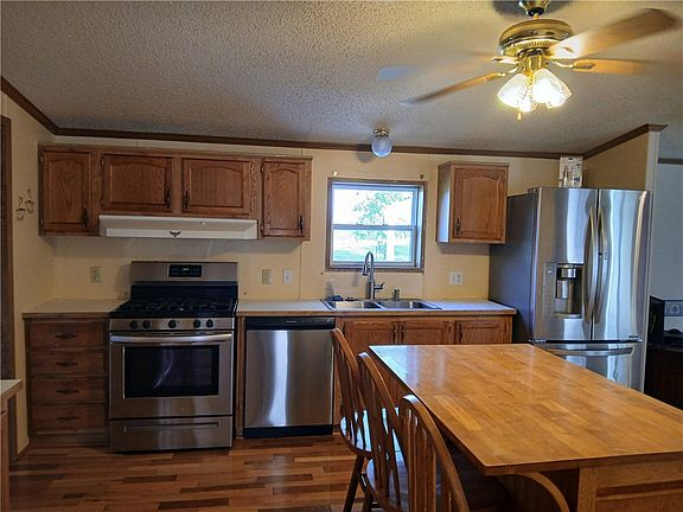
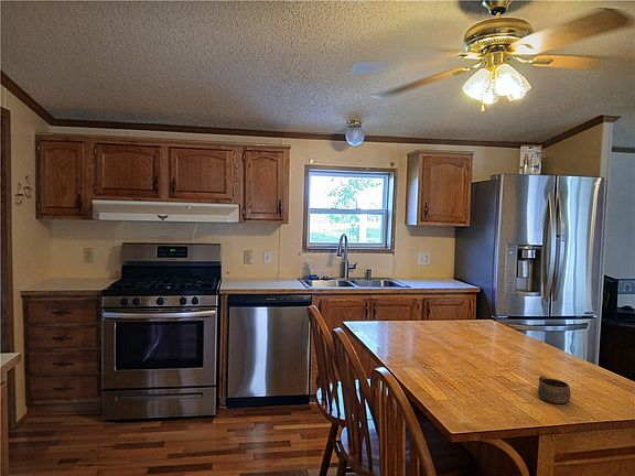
+ cup [537,375,572,404]
